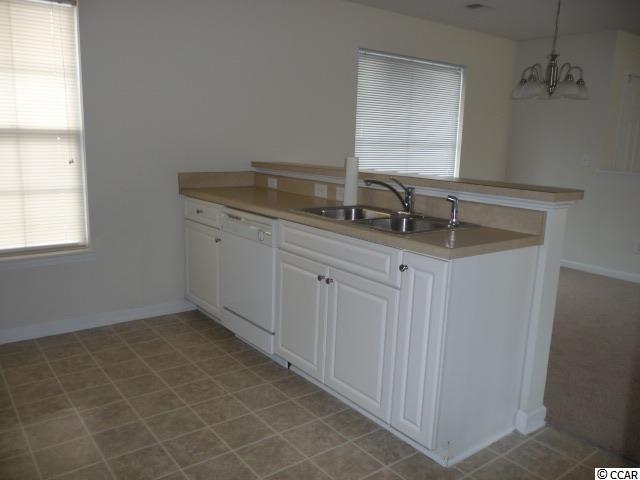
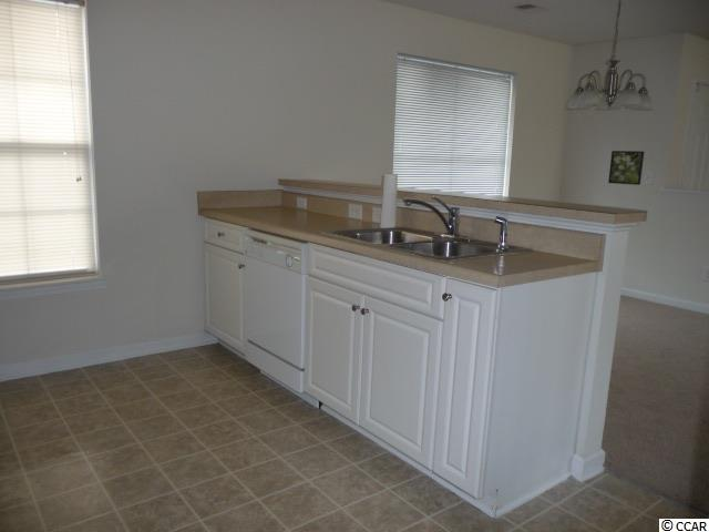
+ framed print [607,150,646,186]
